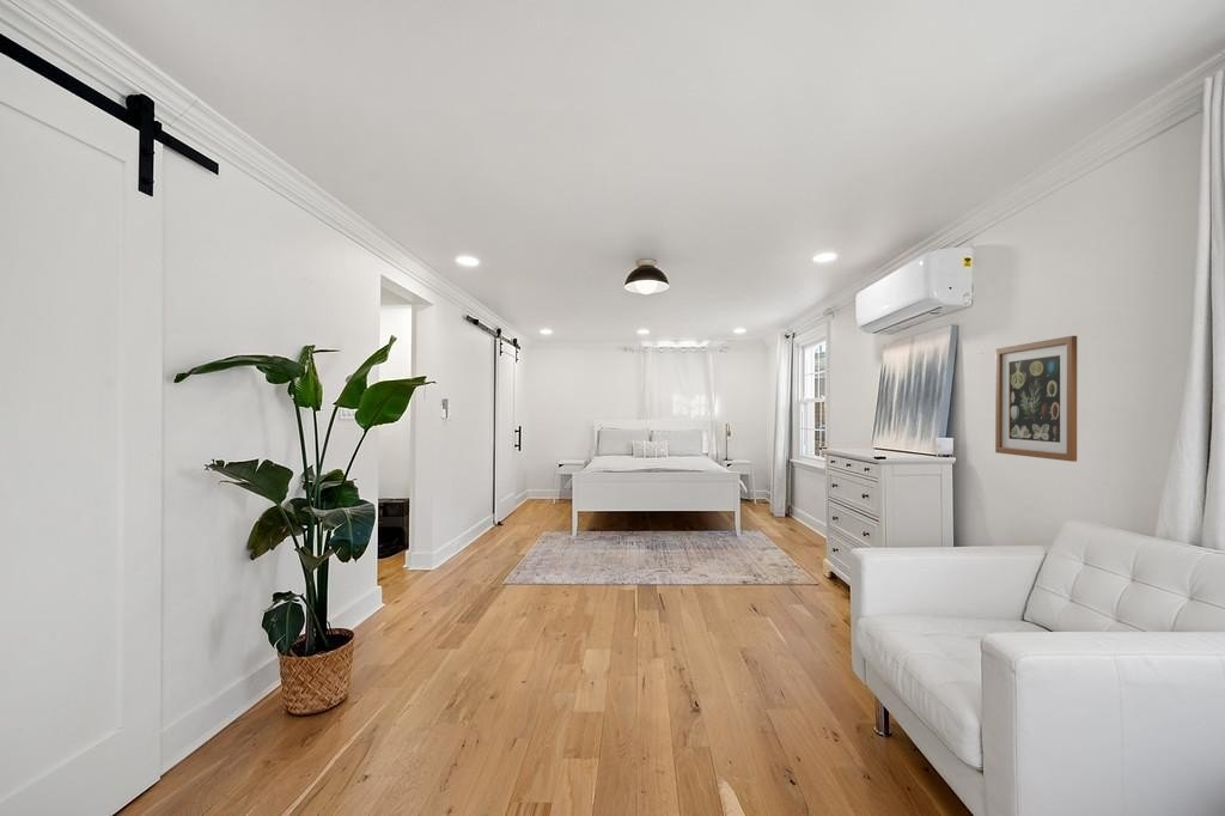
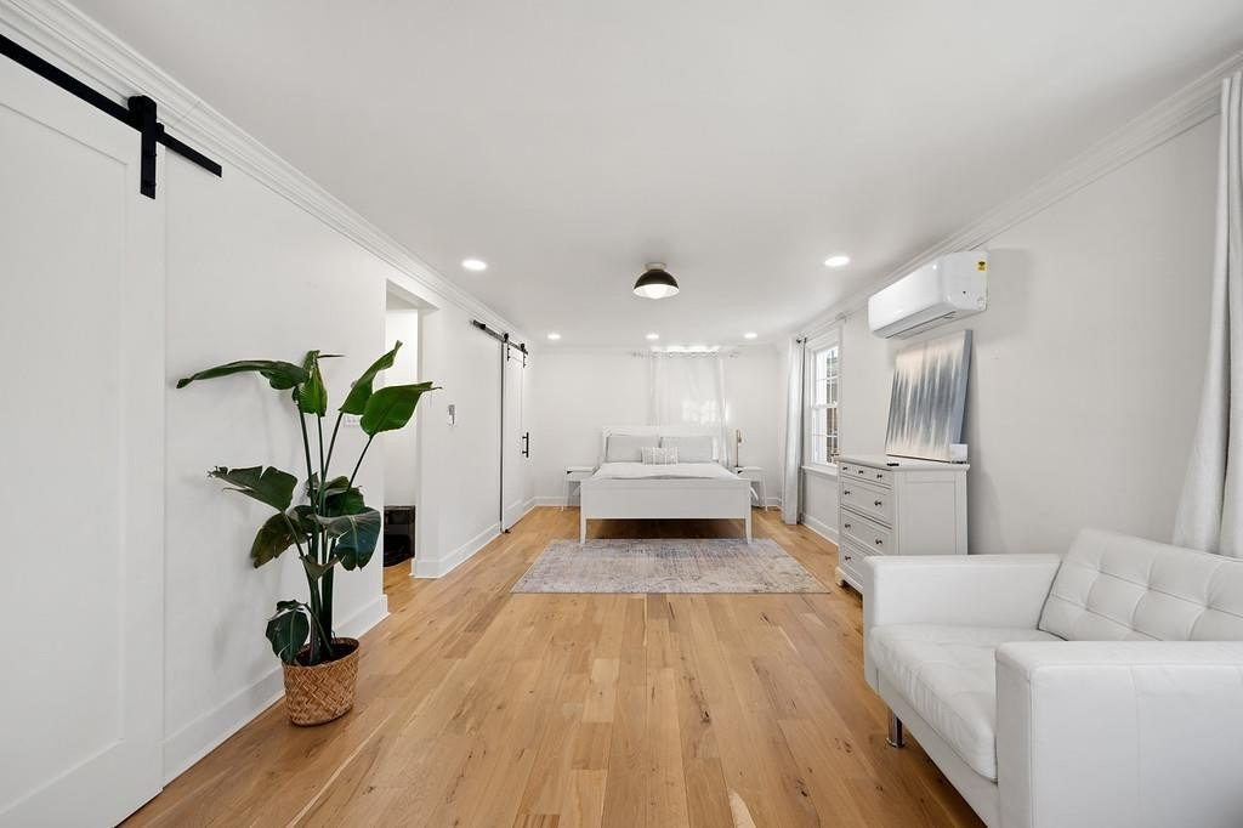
- wall art [994,335,1078,463]
